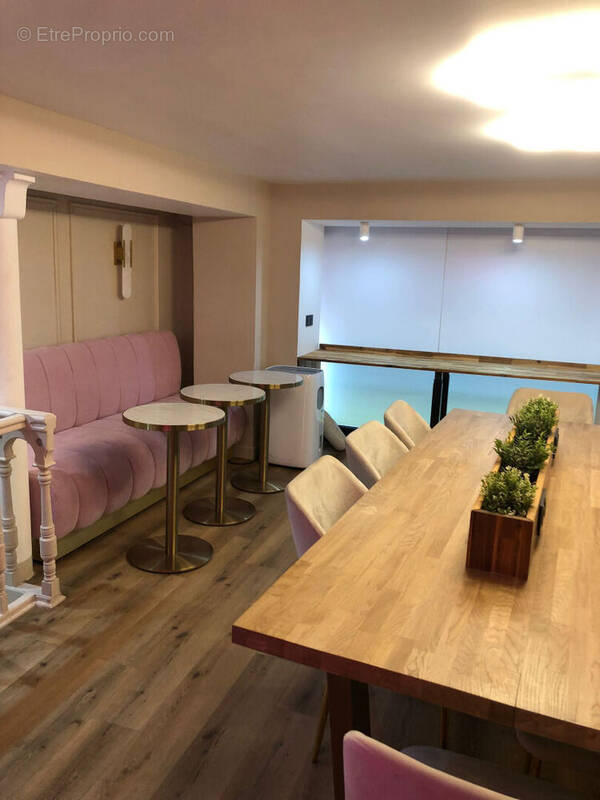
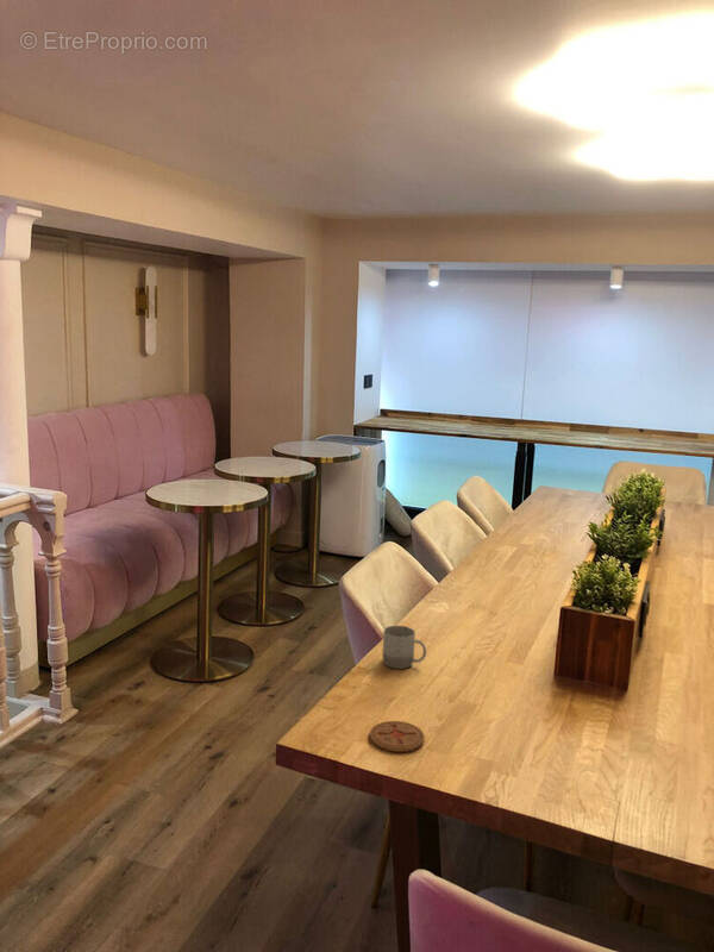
+ cup [381,625,427,670]
+ coaster [369,720,426,753]
